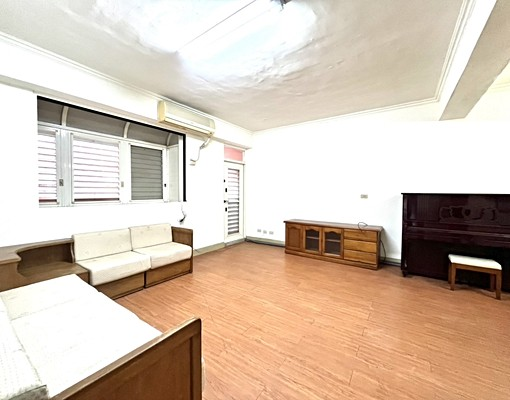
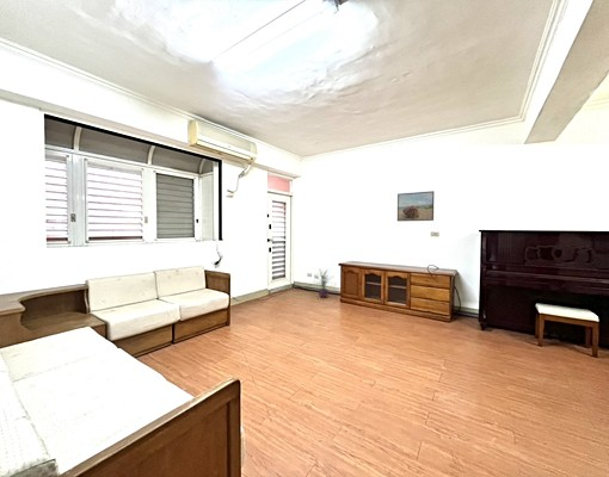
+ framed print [396,190,435,223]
+ decorative plant [313,268,336,299]
